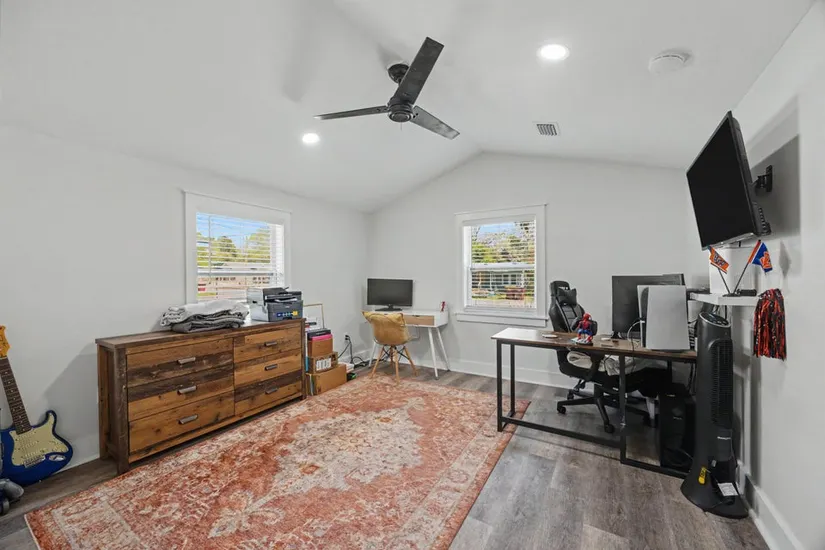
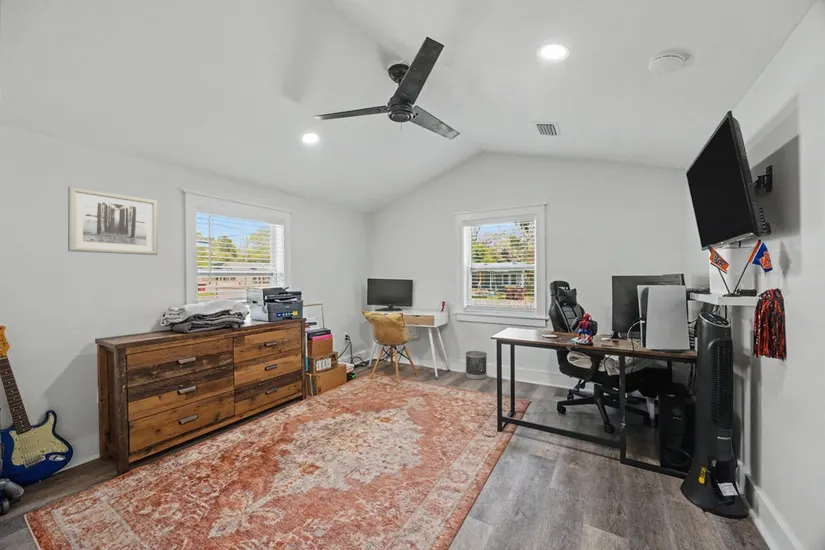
+ wall art [67,186,159,256]
+ wastebasket [465,350,488,381]
